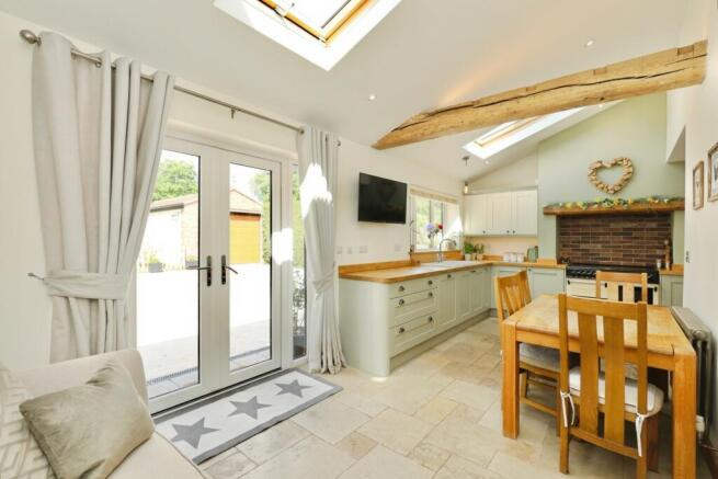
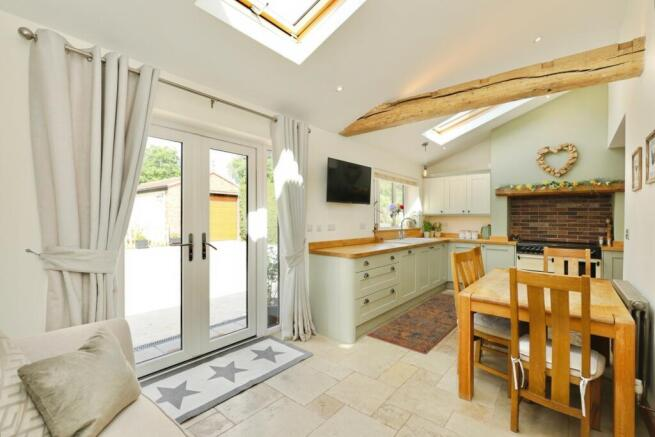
+ rug [365,292,458,355]
